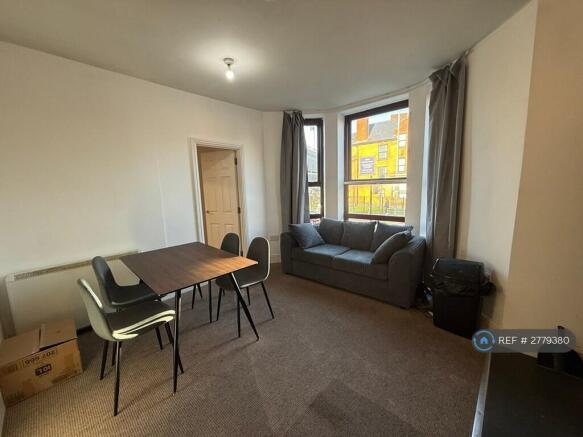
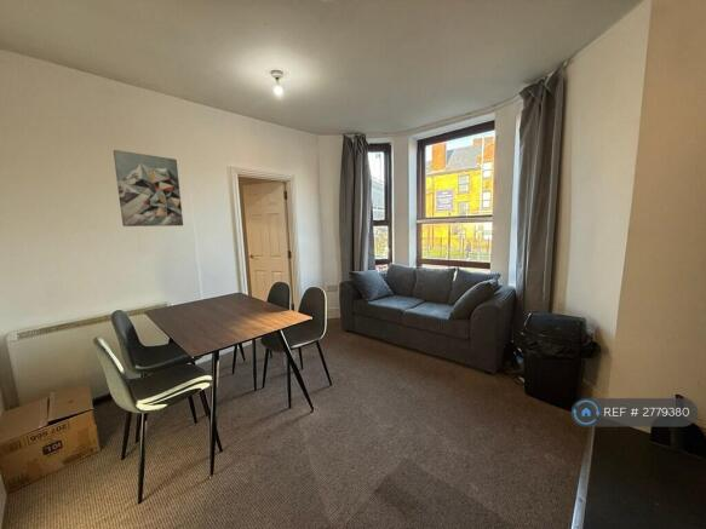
+ wall art [113,149,184,228]
